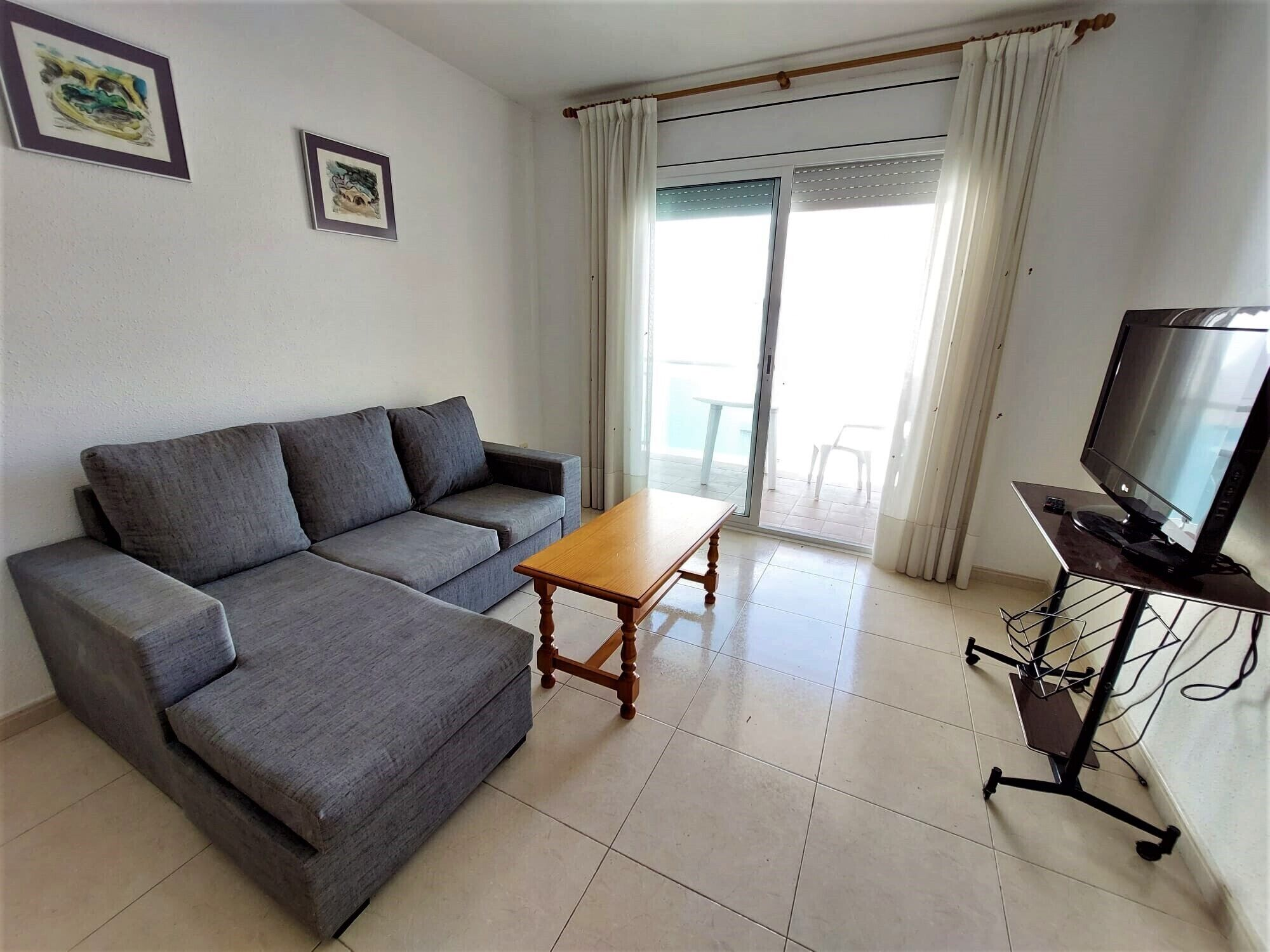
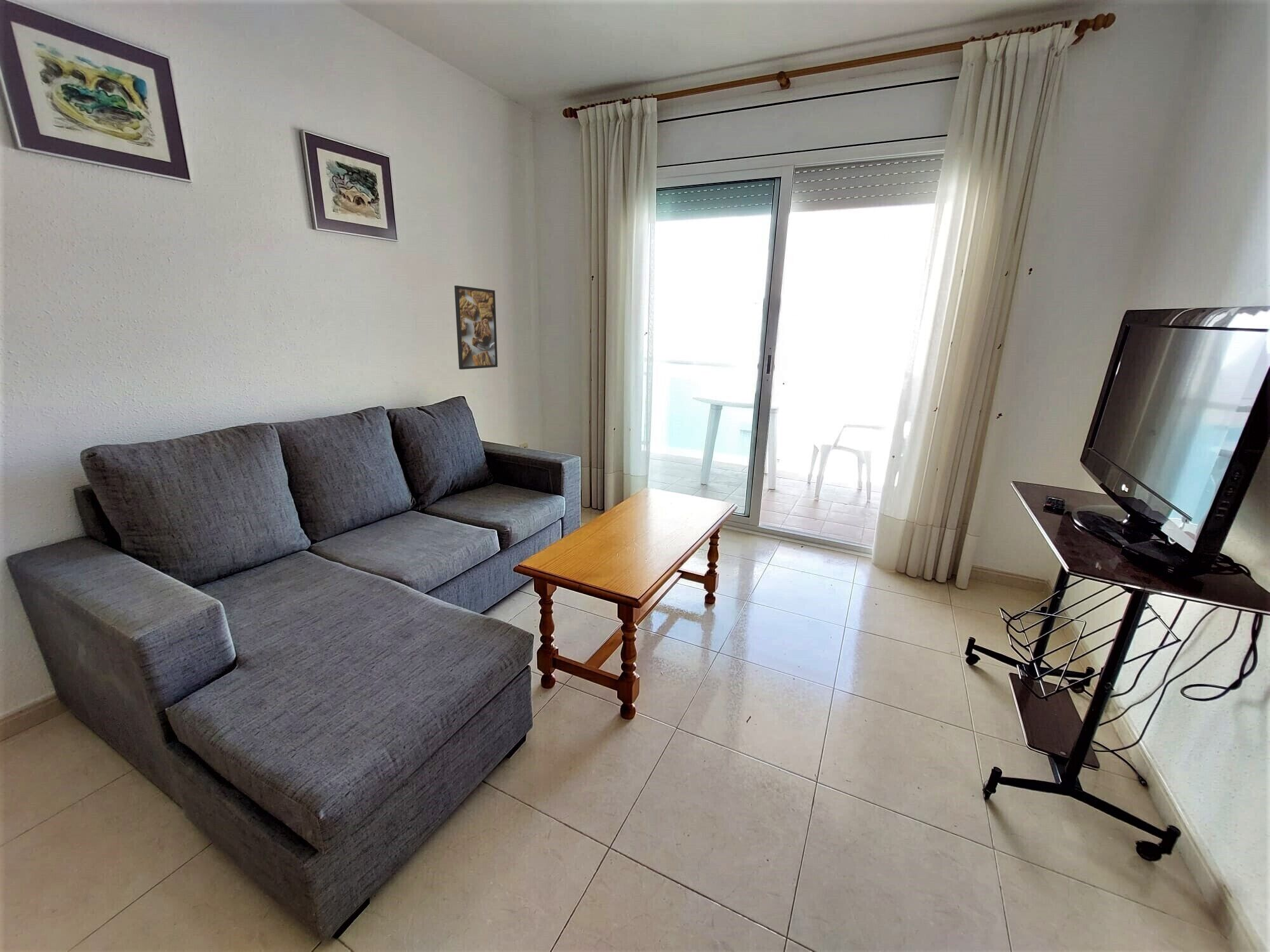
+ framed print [454,285,498,370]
